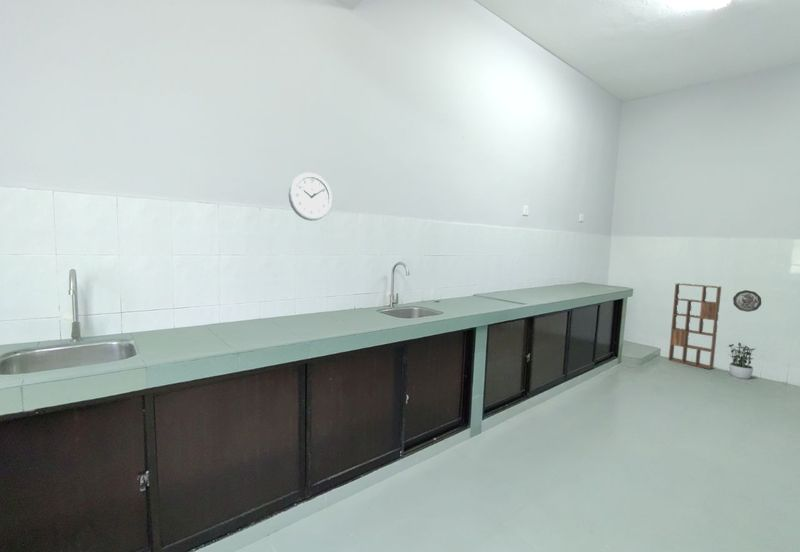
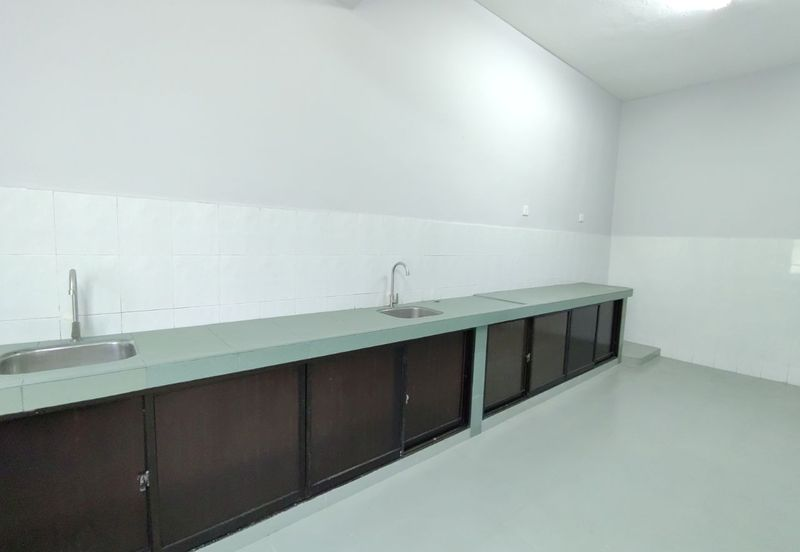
- potted plant [727,342,756,380]
- wall clock [288,172,333,222]
- decorative plate [732,289,762,313]
- spice rack [668,282,722,370]
